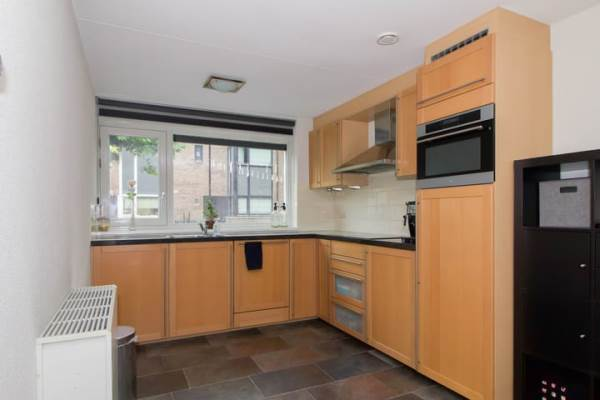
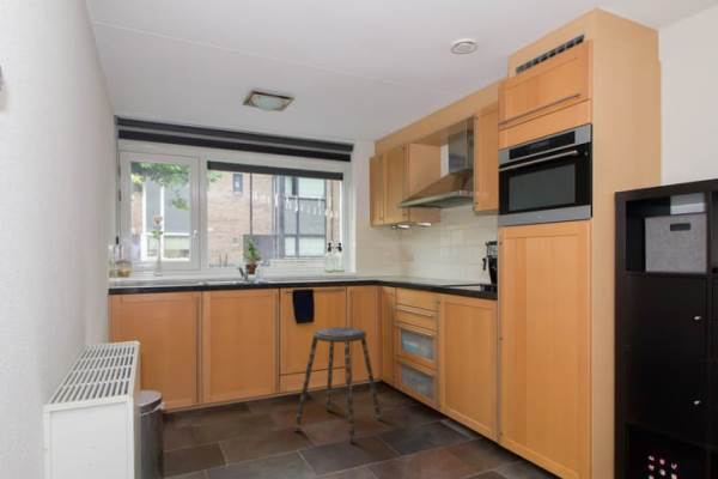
+ stool [293,326,383,444]
